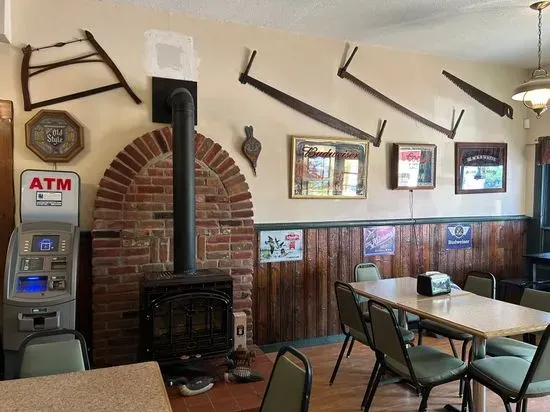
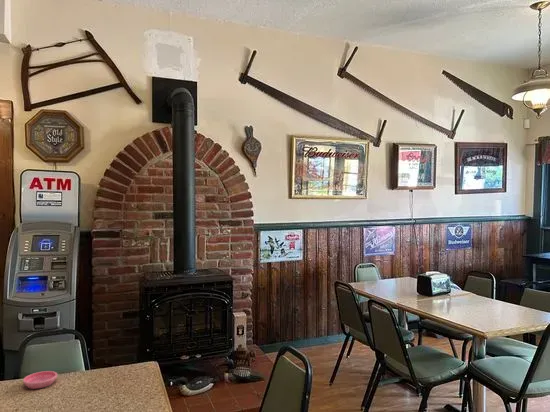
+ saucer [22,370,58,390]
